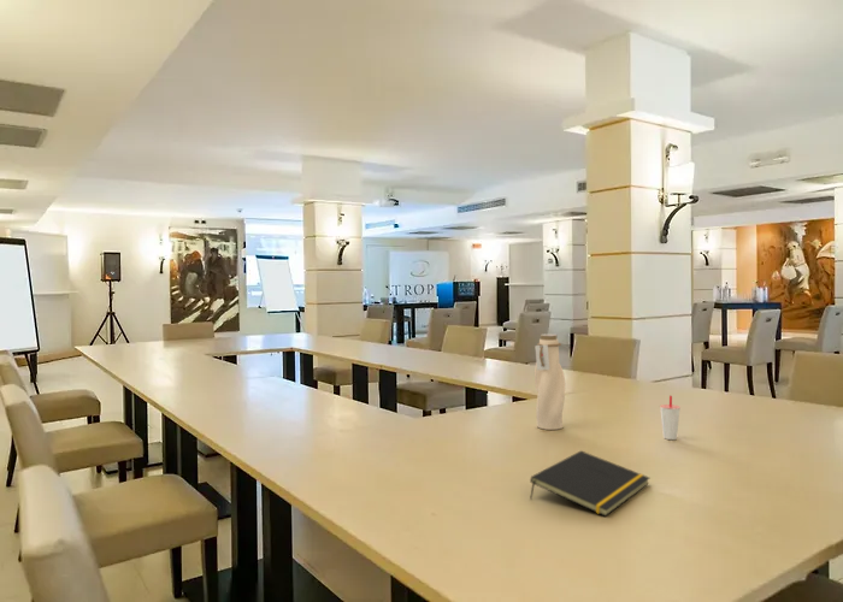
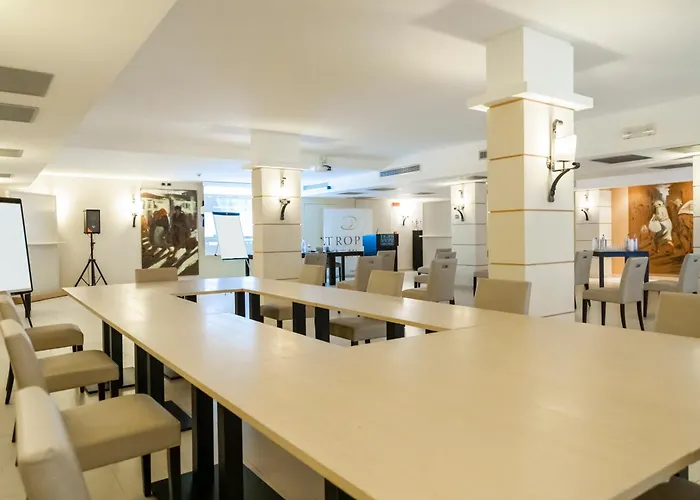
- notepad [529,449,650,518]
- water bottle [533,334,566,431]
- cup [659,395,682,441]
